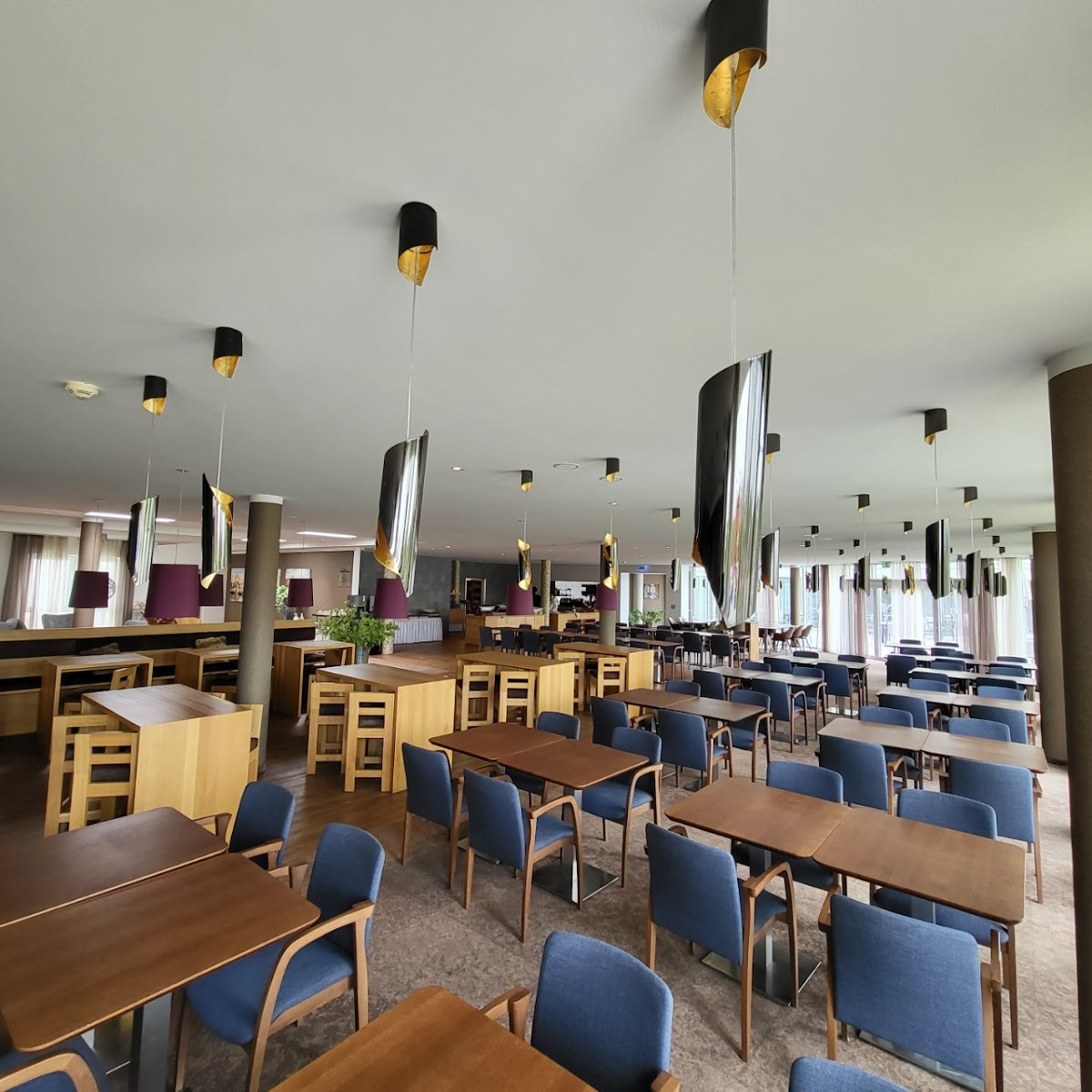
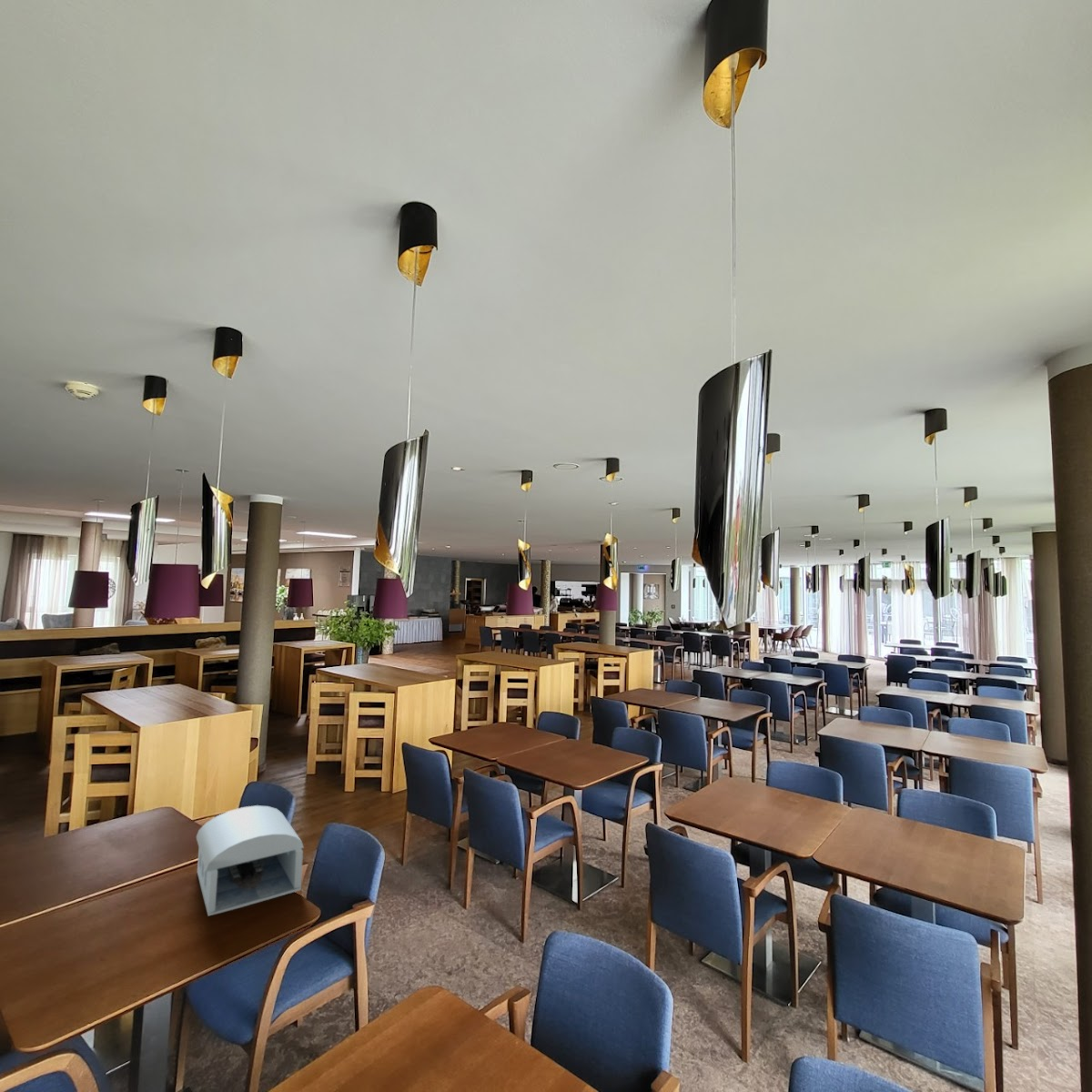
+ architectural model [196,804,305,916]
